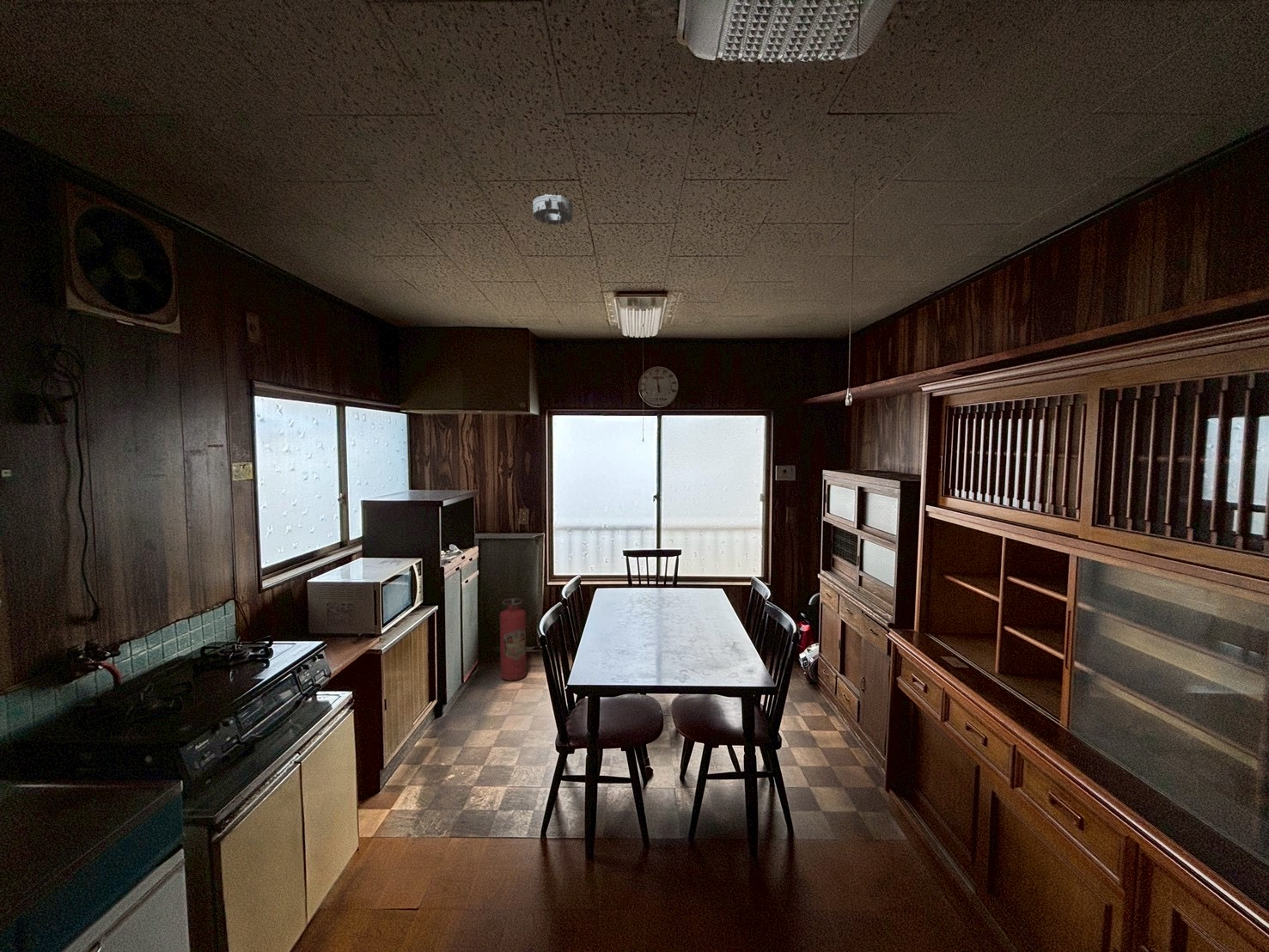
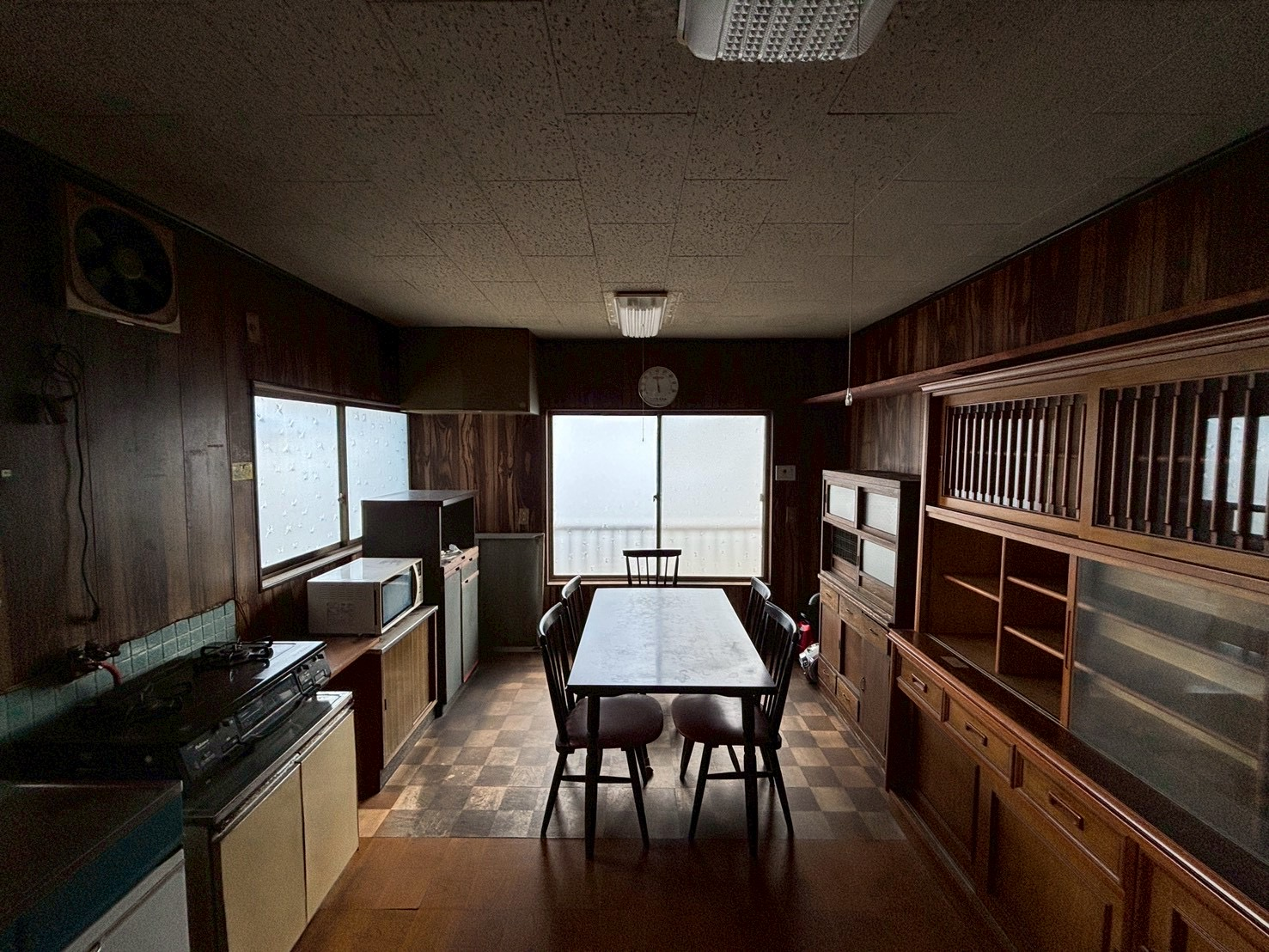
- smoke detector [532,193,574,225]
- fire extinguisher [499,598,528,681]
